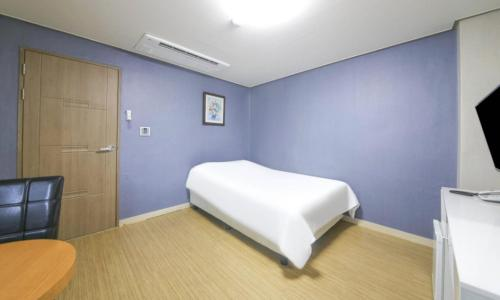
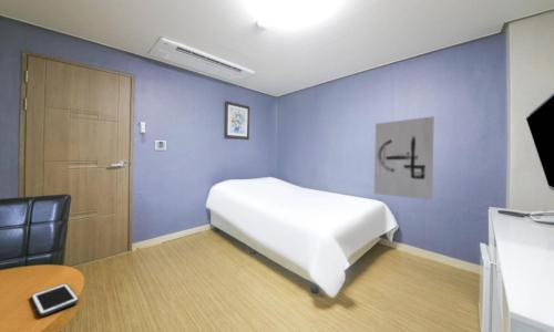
+ wall art [373,115,435,201]
+ cell phone [30,282,80,318]
